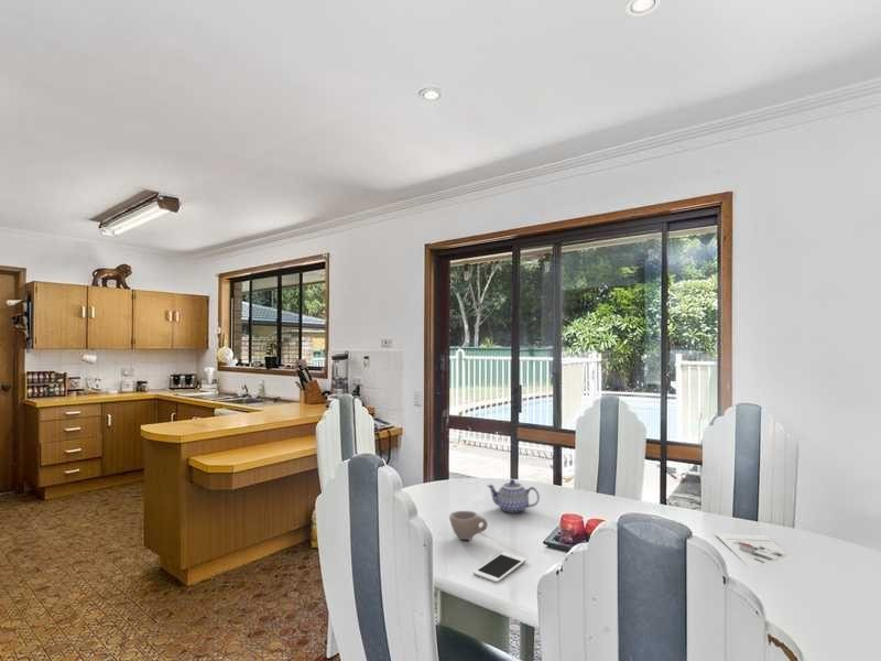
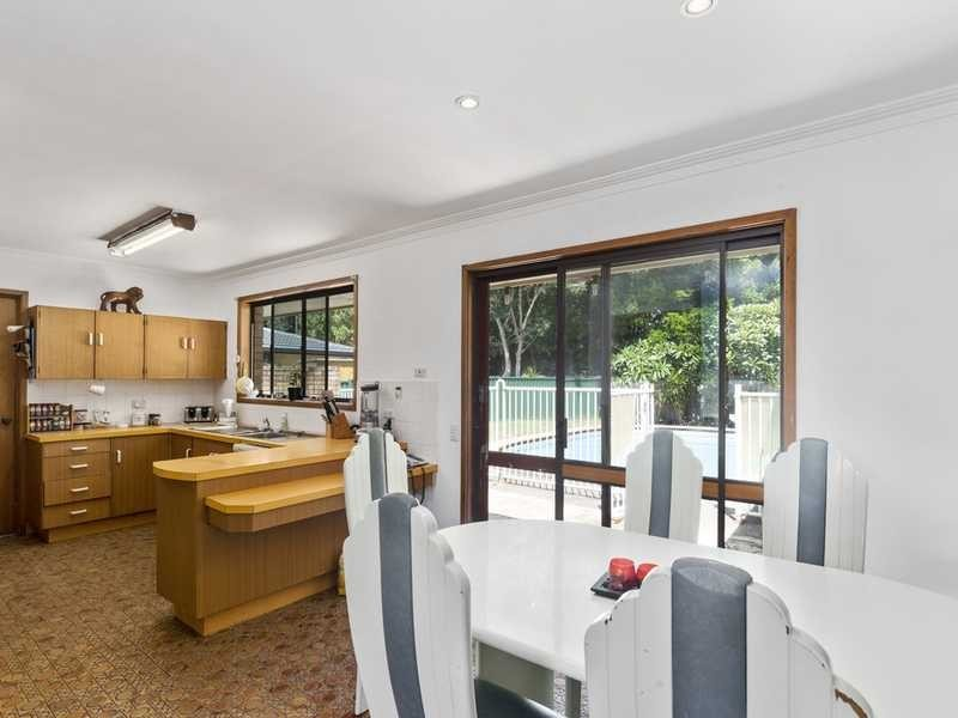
- cup [448,510,489,541]
- architectural model [714,532,795,567]
- teapot [487,478,541,514]
- cell phone [472,551,527,584]
